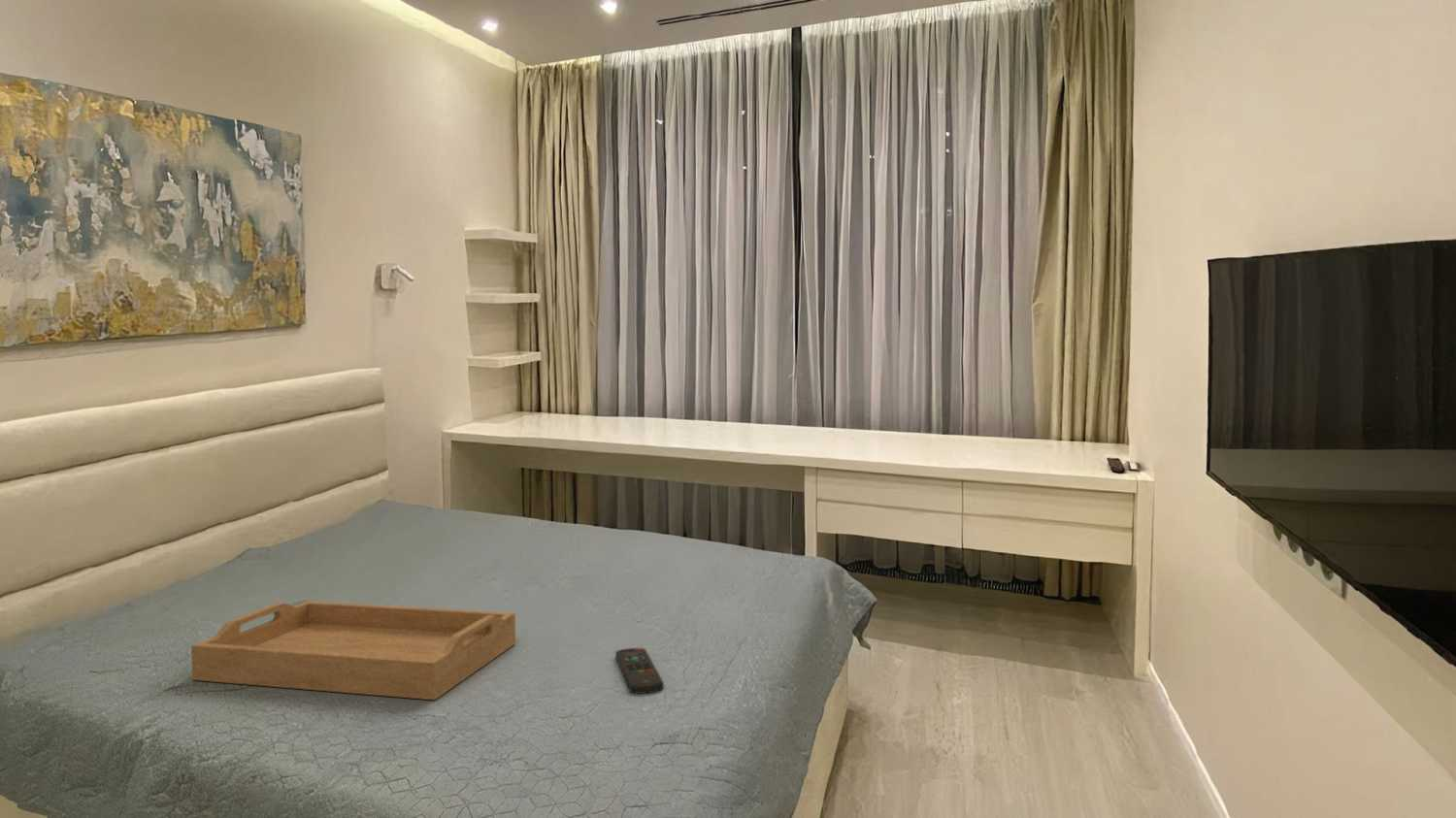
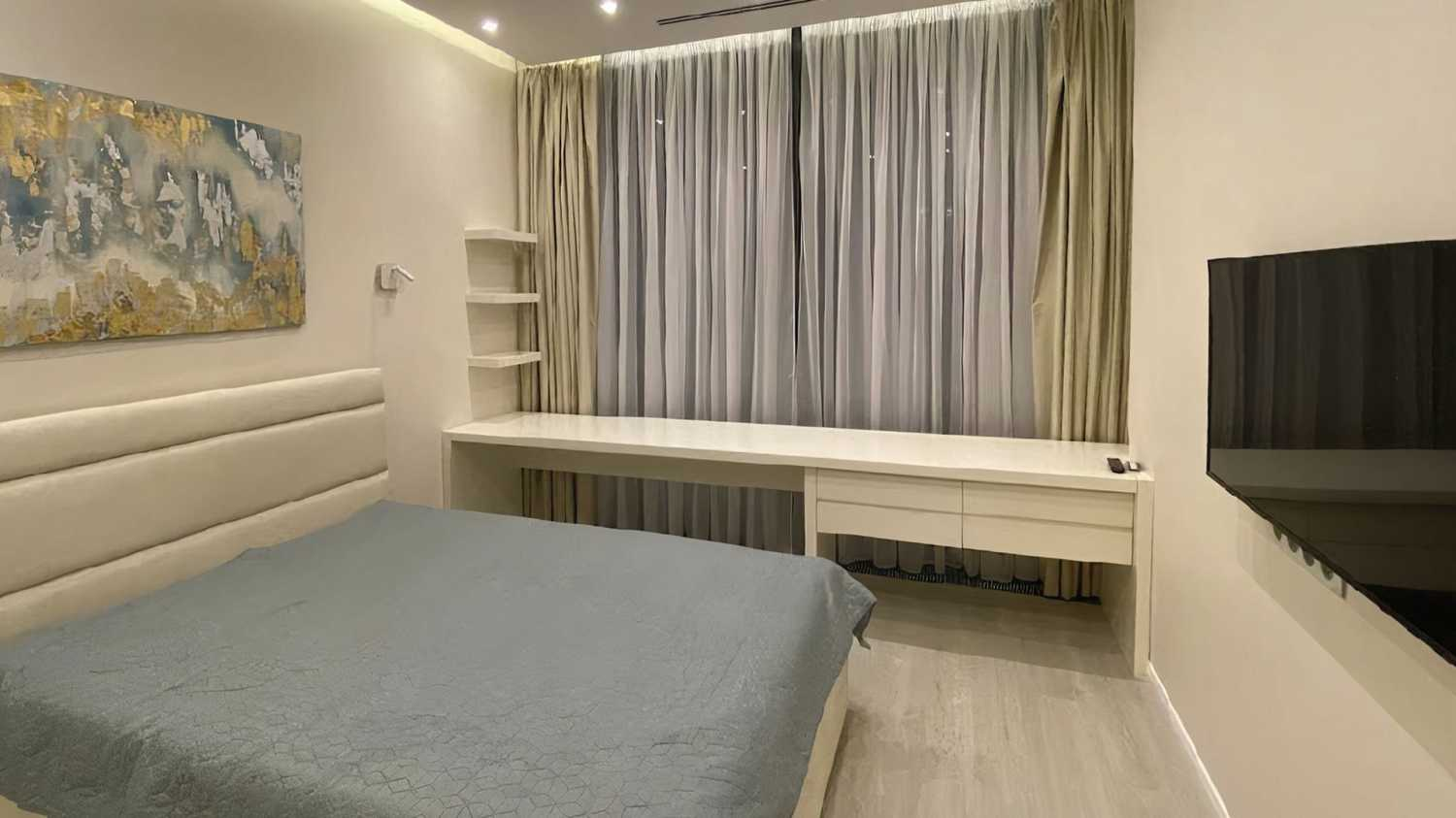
- serving tray [190,601,516,701]
- remote control [614,647,664,695]
